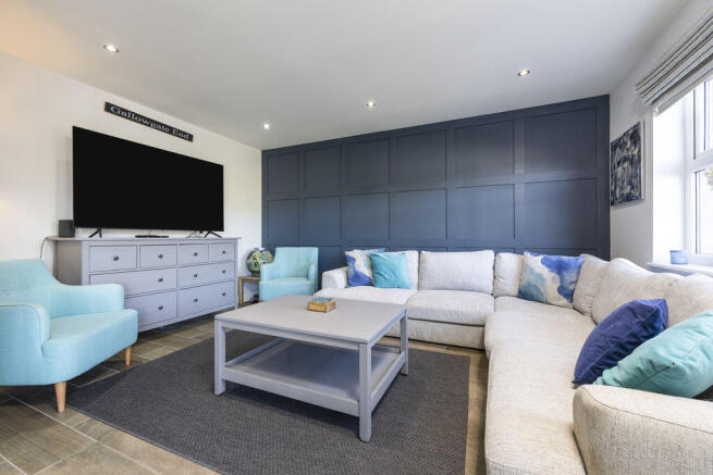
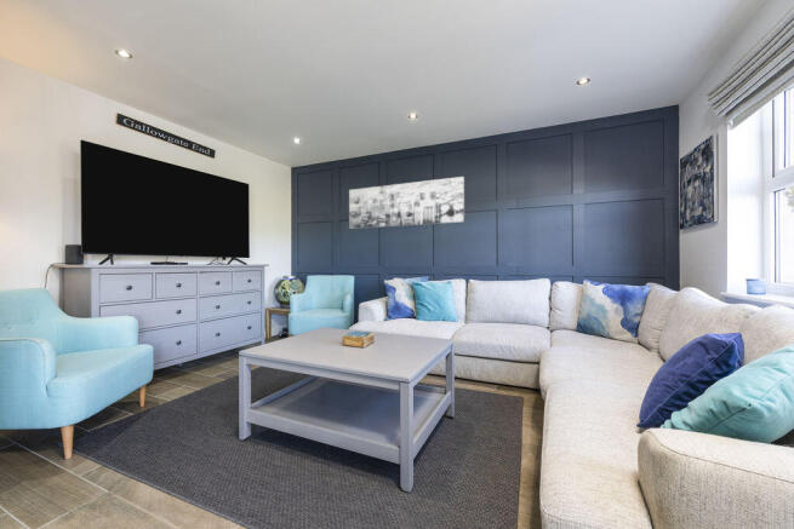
+ wall art [348,176,465,230]
